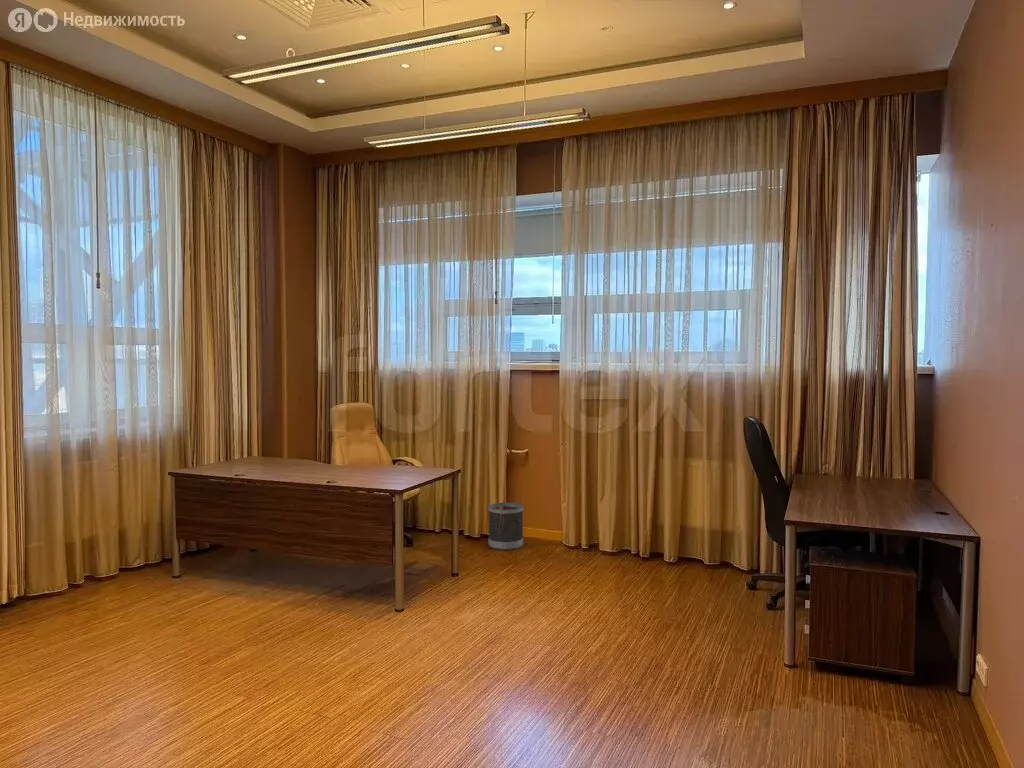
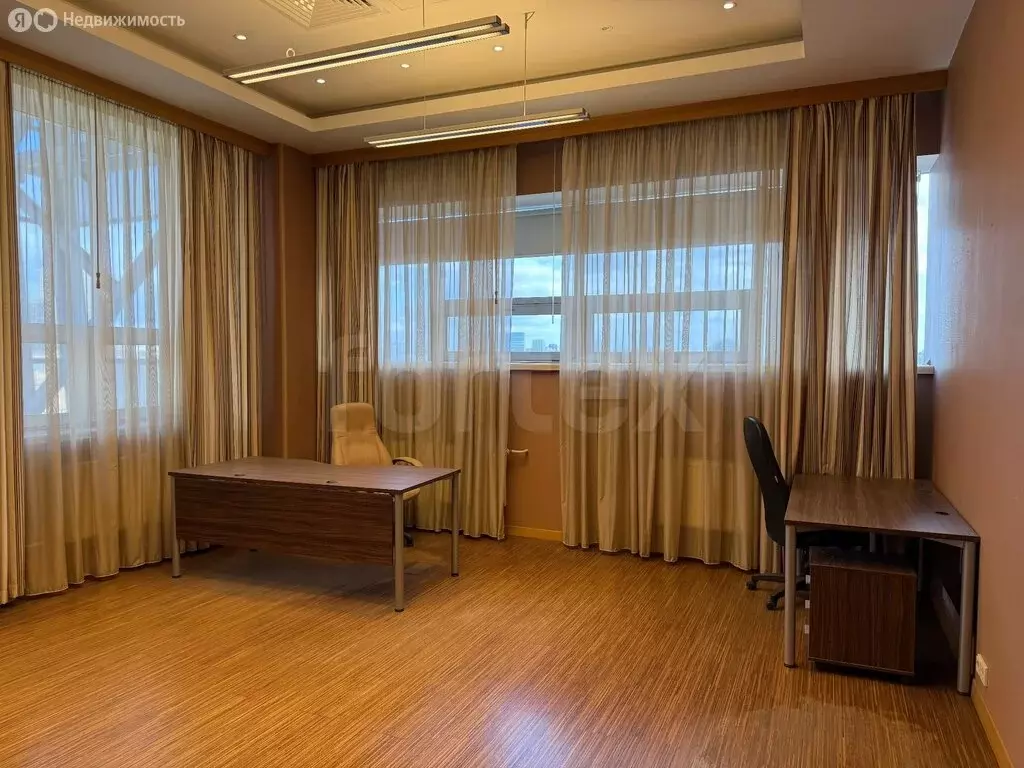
- wastebasket [487,502,524,551]
